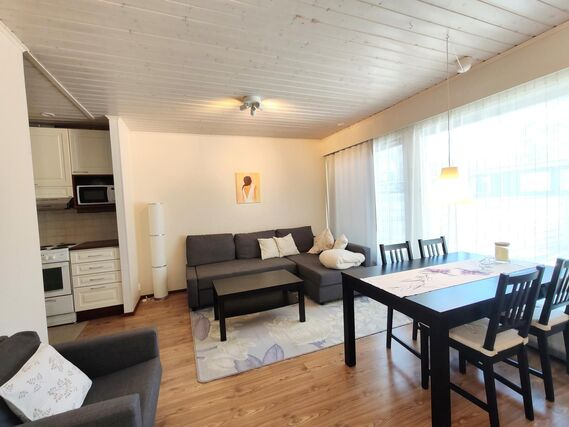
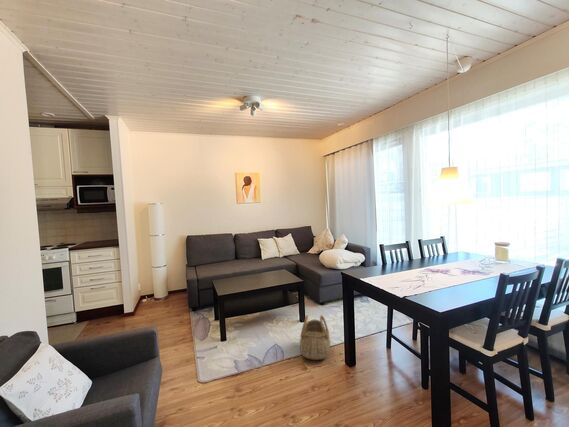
+ basket [299,314,331,361]
